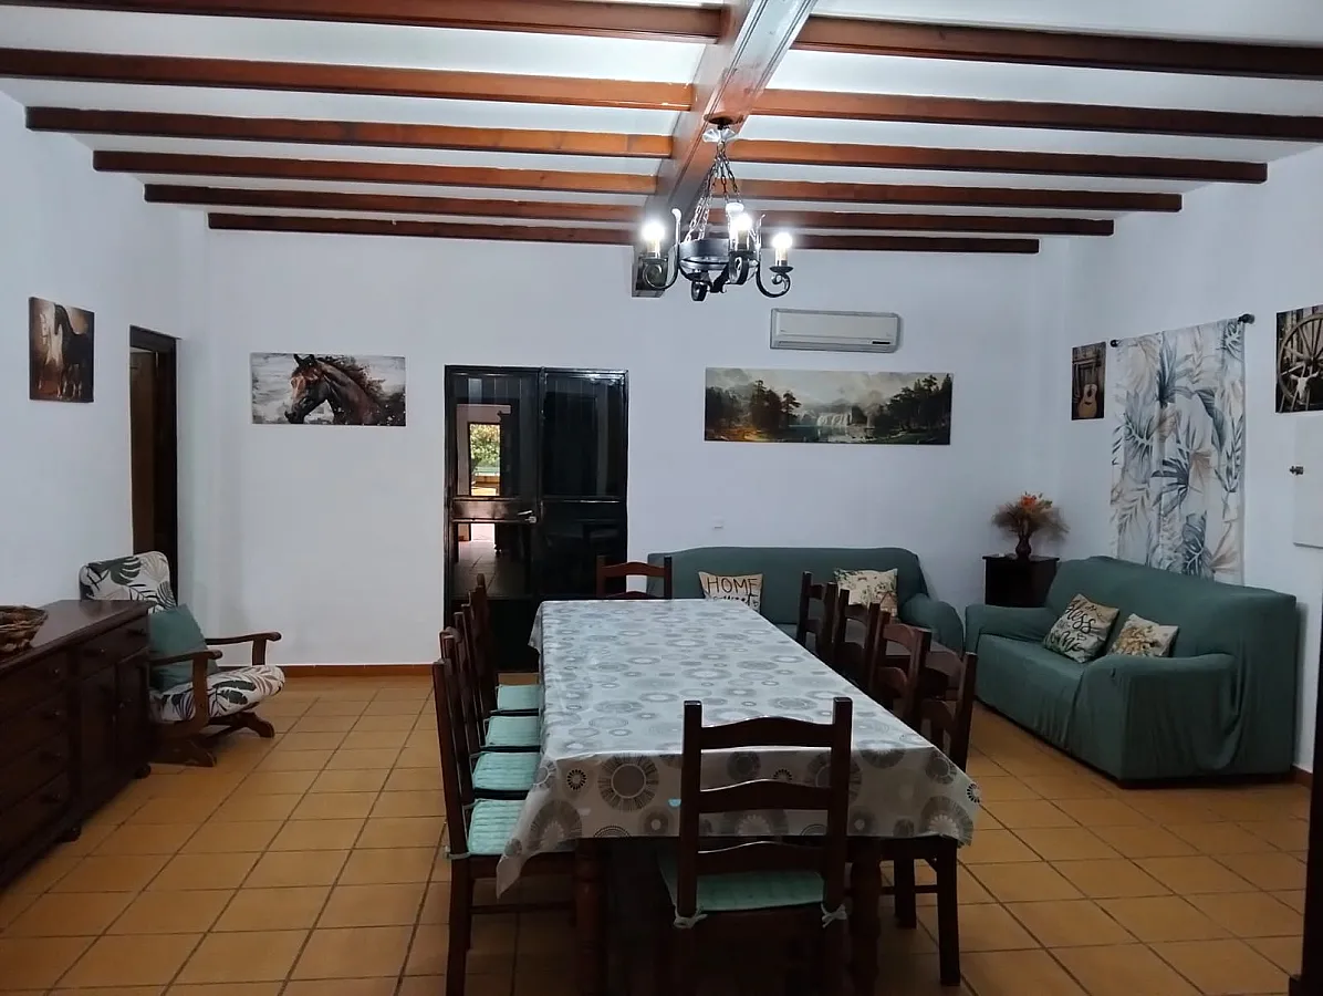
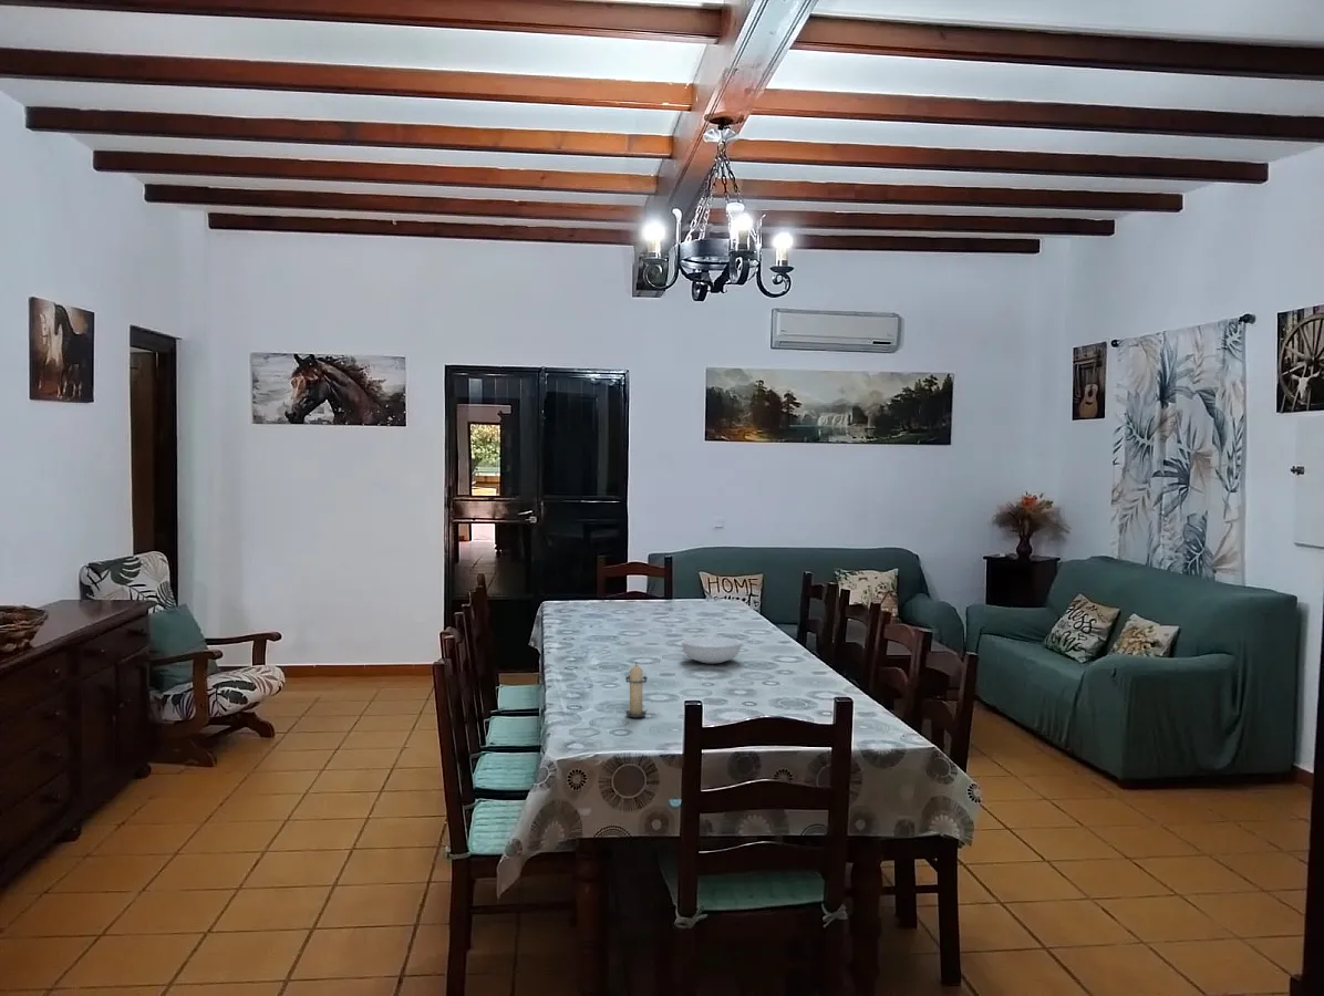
+ serving bowl [681,635,743,664]
+ candle [624,661,649,718]
